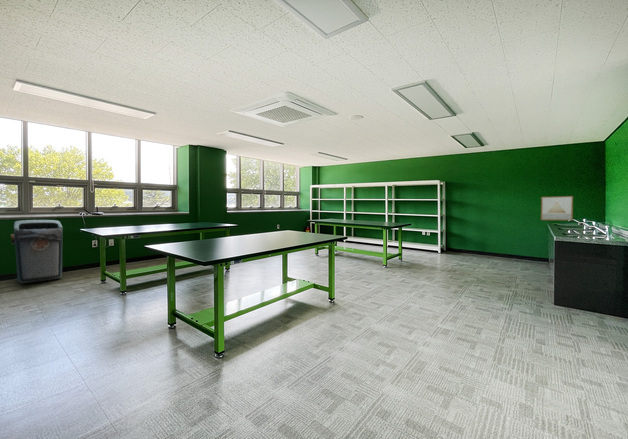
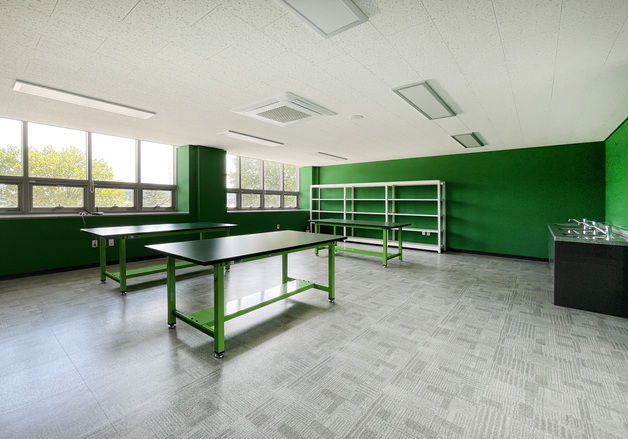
- trash can [10,219,64,285]
- wall art [540,195,574,221]
